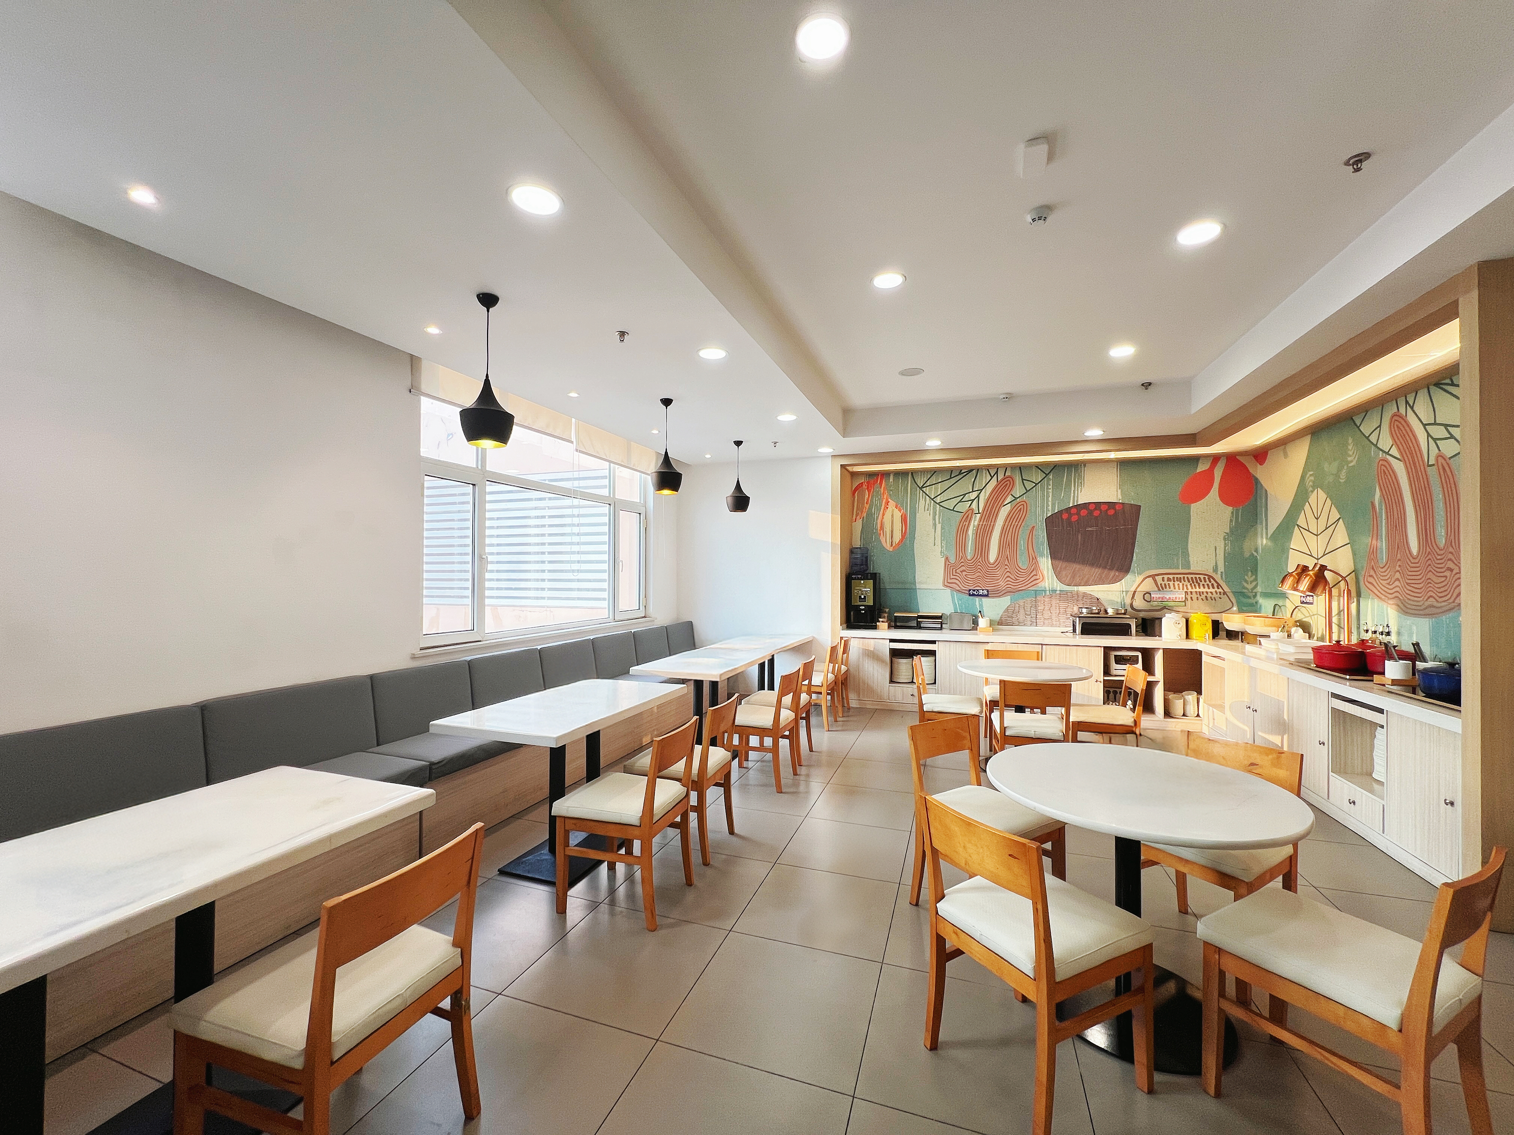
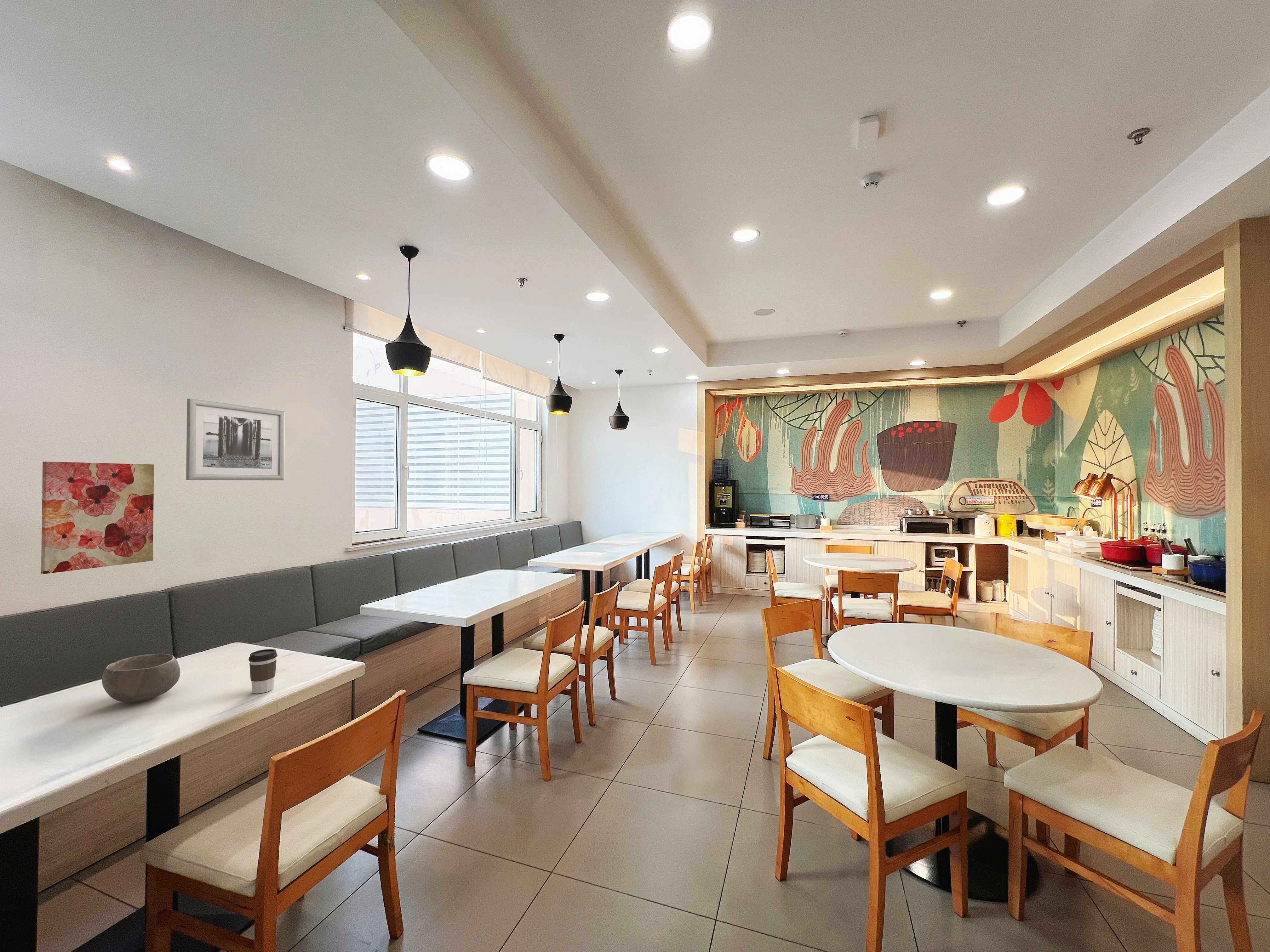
+ wall art [186,399,285,481]
+ coffee cup [248,649,278,694]
+ wall art [41,461,154,574]
+ bowl [101,653,180,703]
